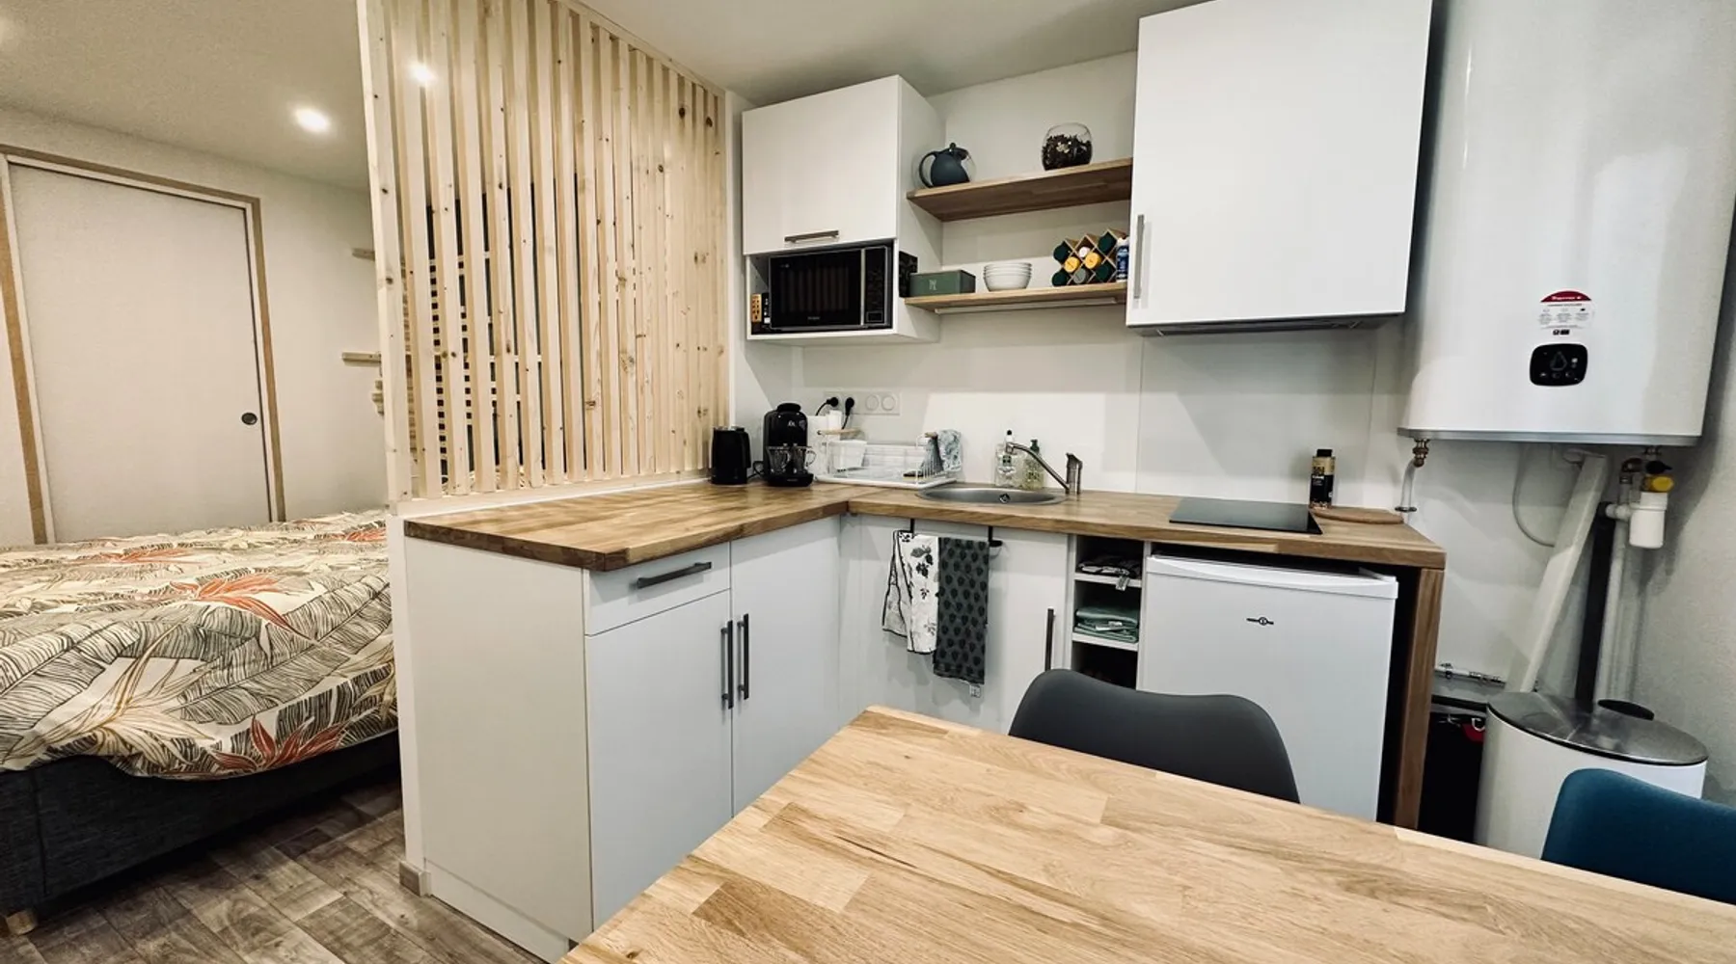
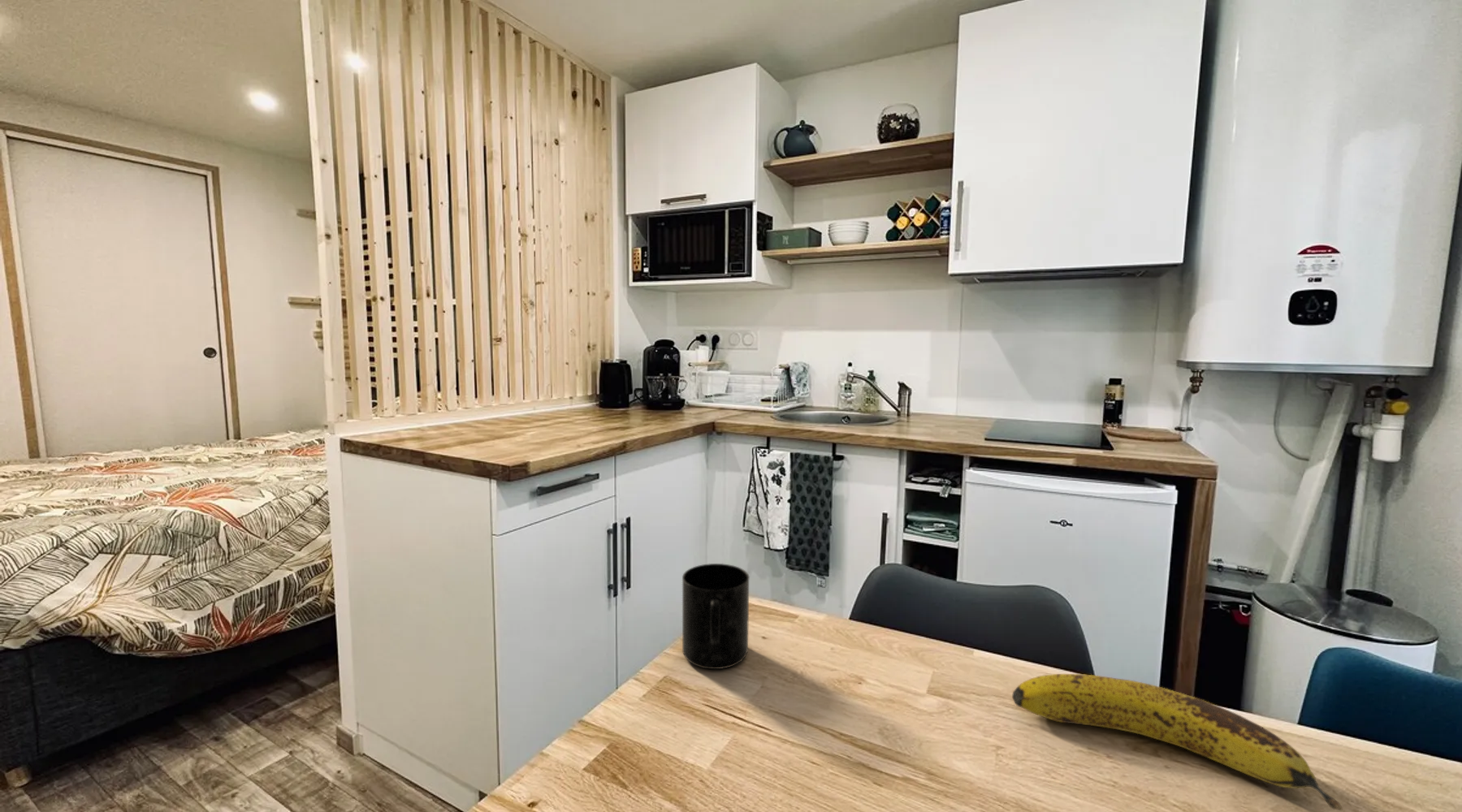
+ fruit [1011,673,1343,811]
+ mug [681,563,750,670]
